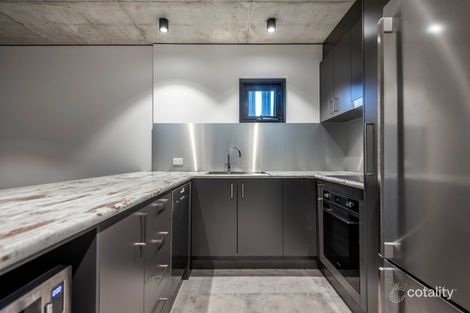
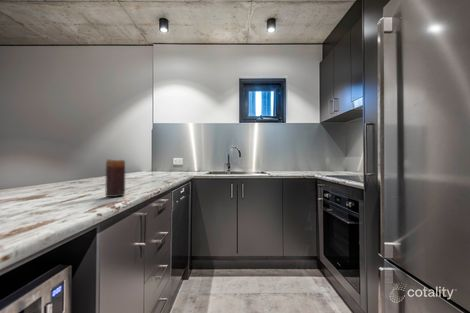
+ candle [104,159,126,198]
